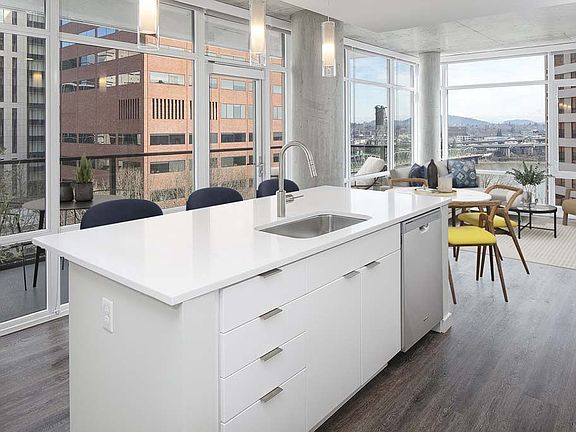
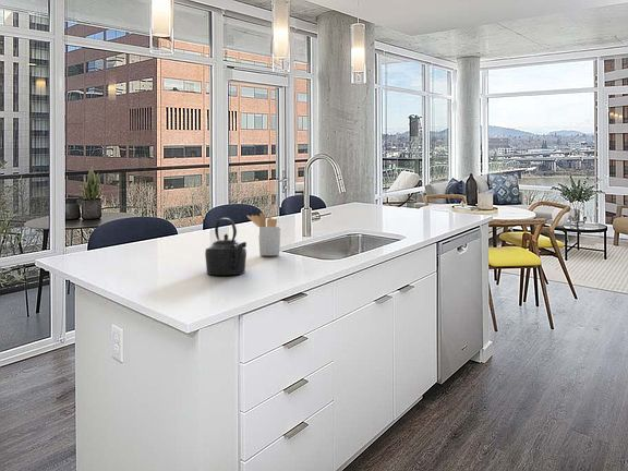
+ utensil holder [246,212,282,256]
+ kettle [204,217,247,276]
